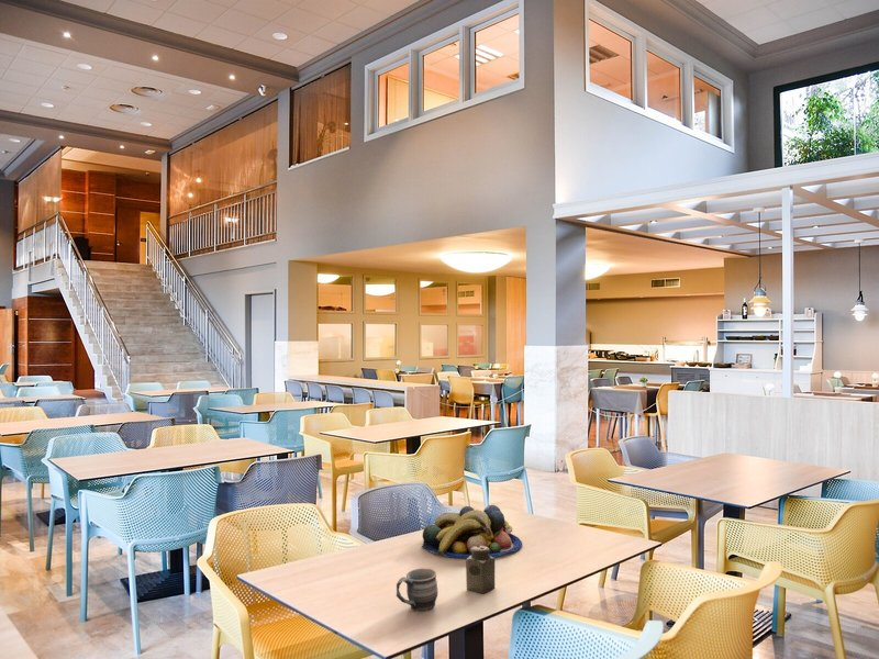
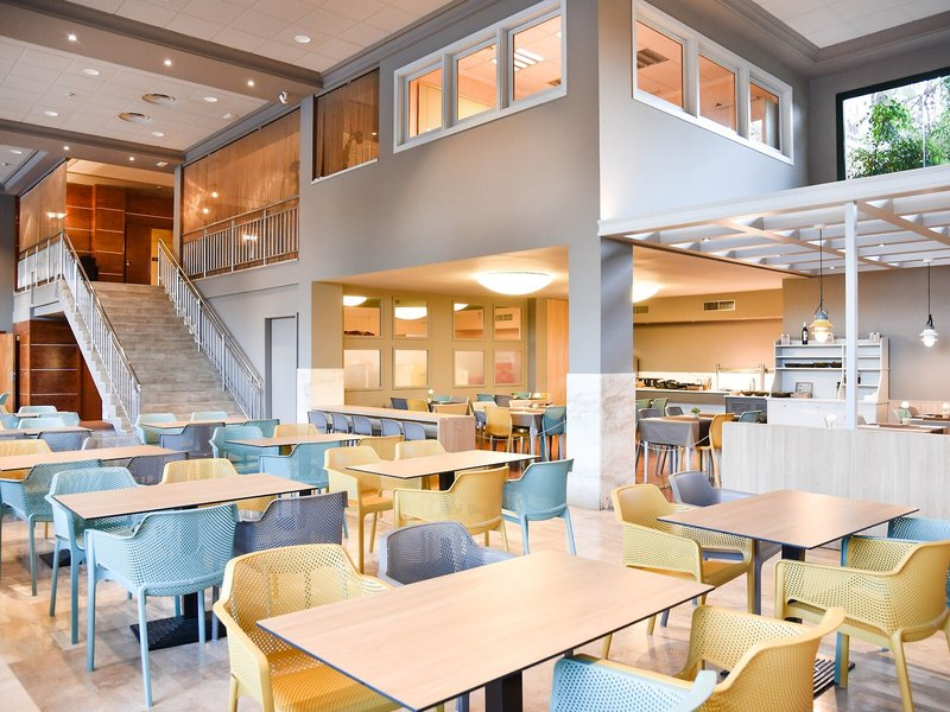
- fruit bowl [421,504,523,558]
- salt shaker [465,546,496,595]
- mug [396,568,438,612]
